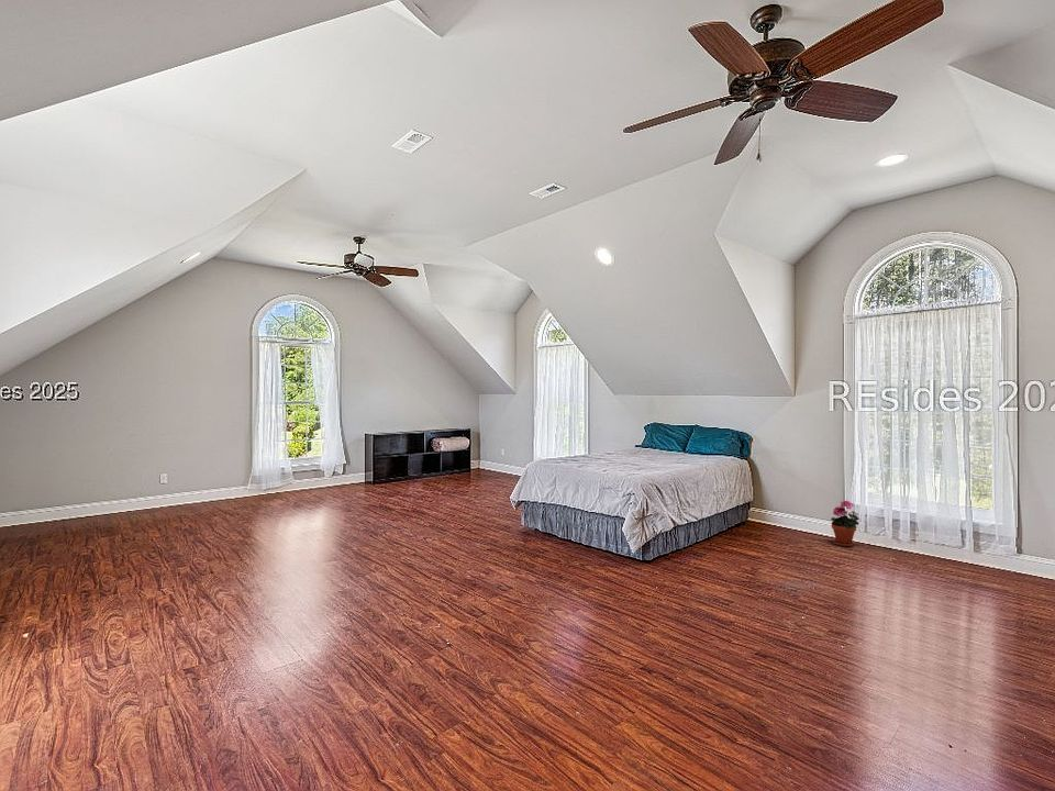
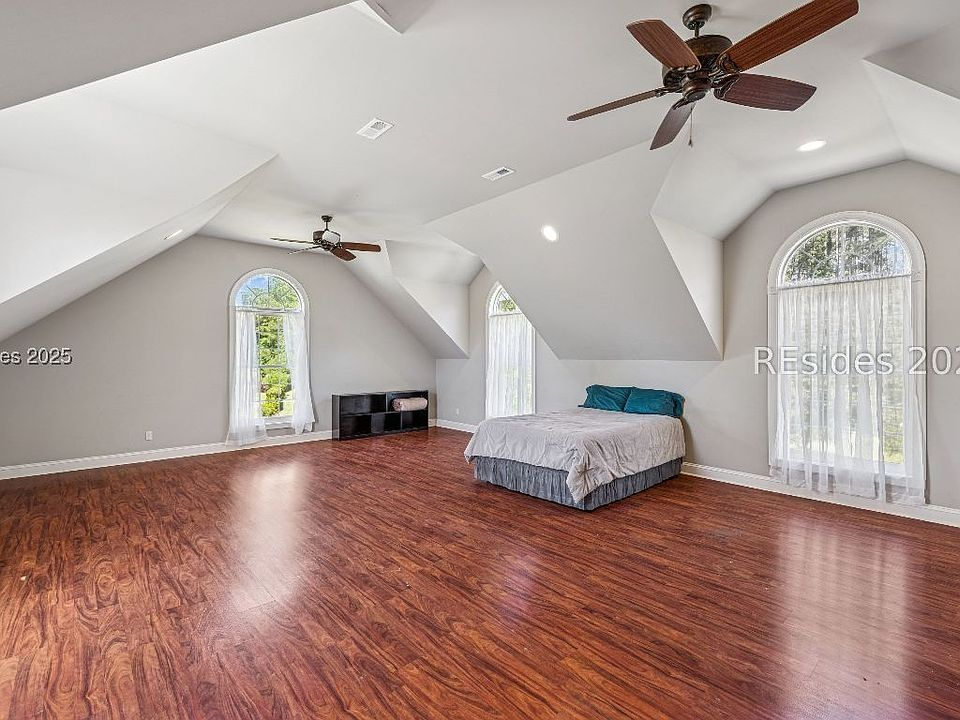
- potted plant [830,500,860,547]
